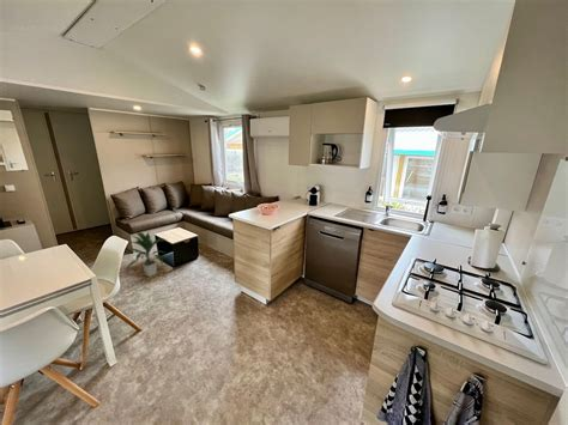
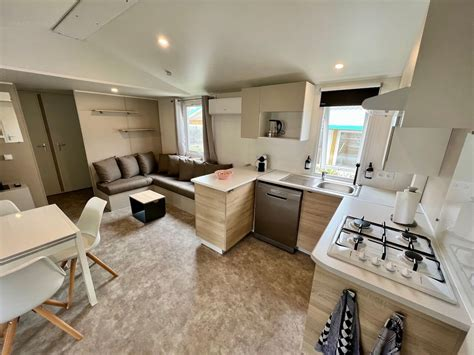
- indoor plant [125,231,167,278]
